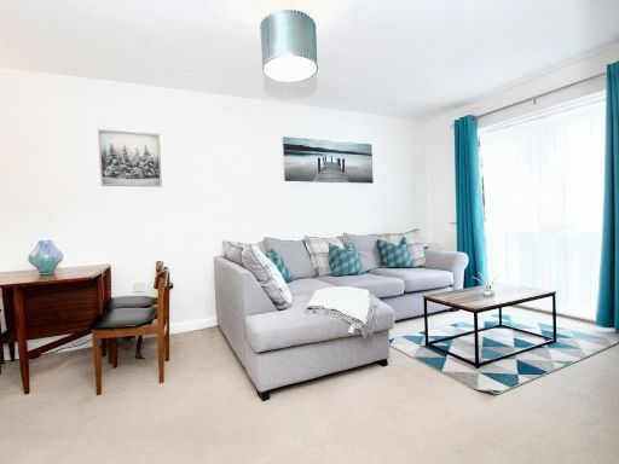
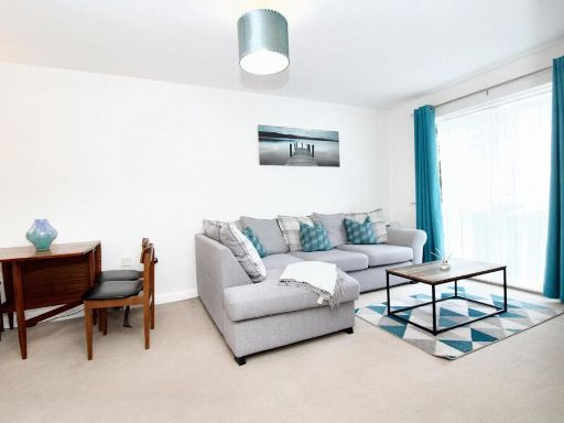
- wall art [97,128,163,188]
